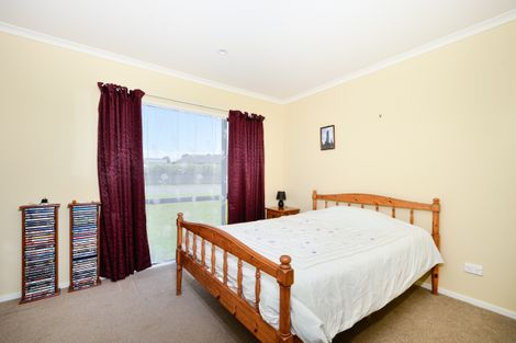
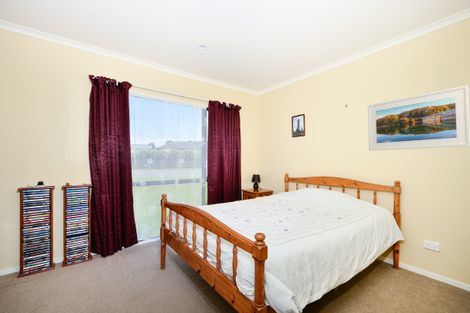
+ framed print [367,84,470,152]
